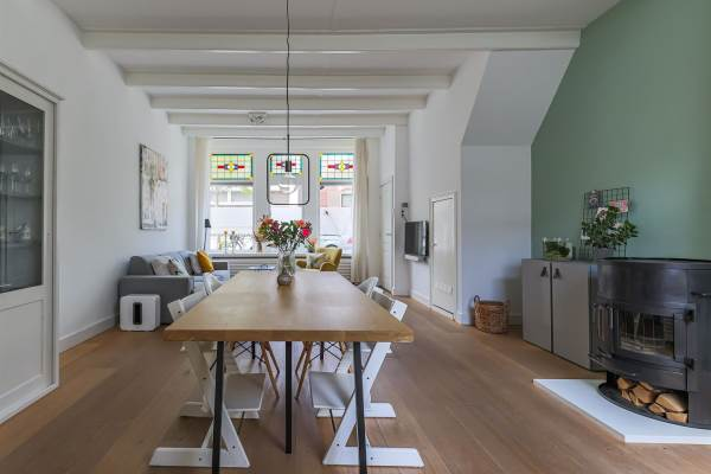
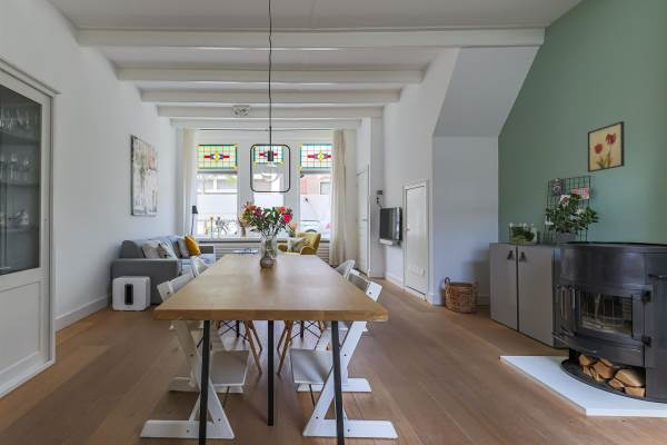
+ wall art [587,120,626,174]
